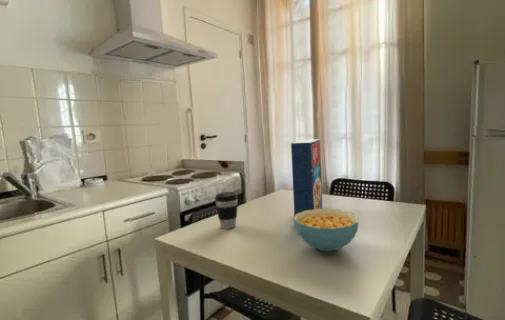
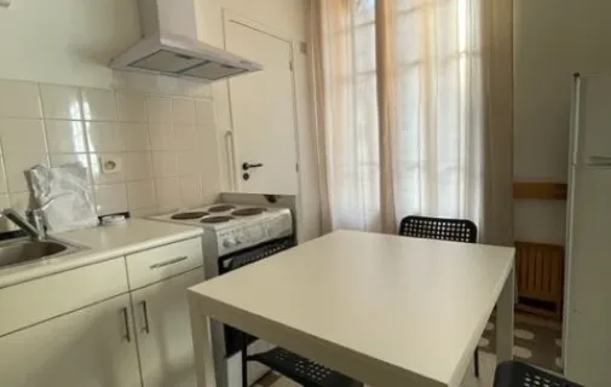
- coffee cup [214,191,239,230]
- cereal bowl [292,208,360,253]
- cereal box [290,138,323,217]
